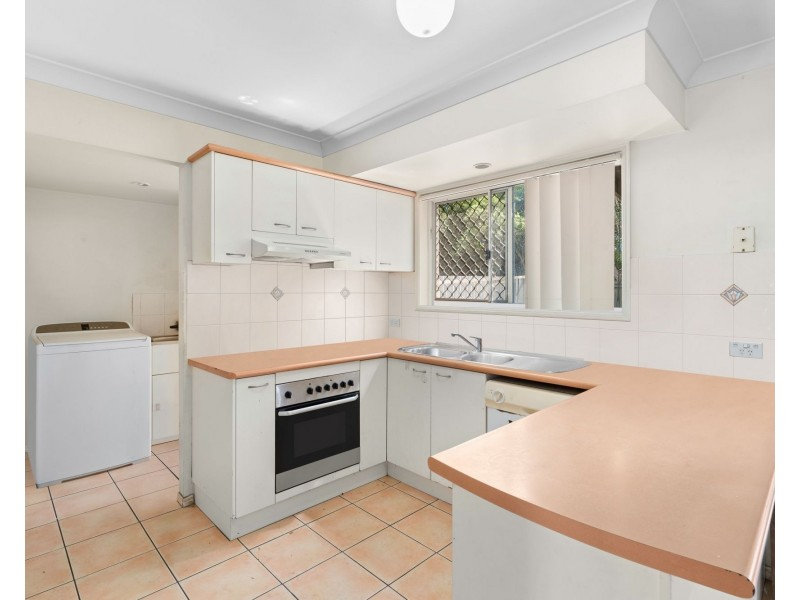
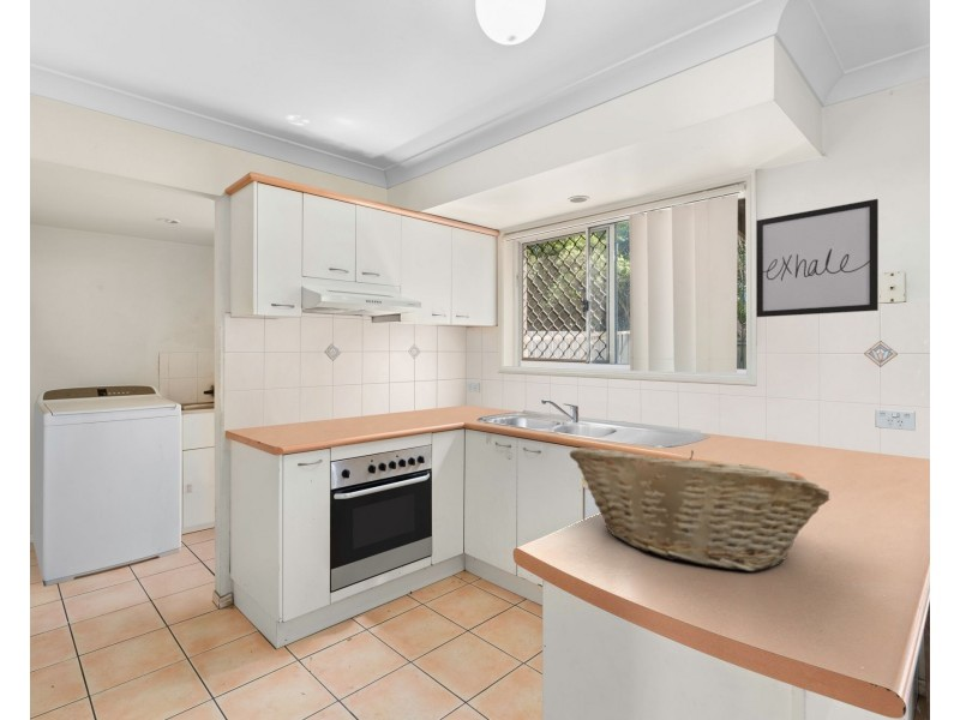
+ wall art [755,198,880,318]
+ fruit basket [569,446,830,572]
